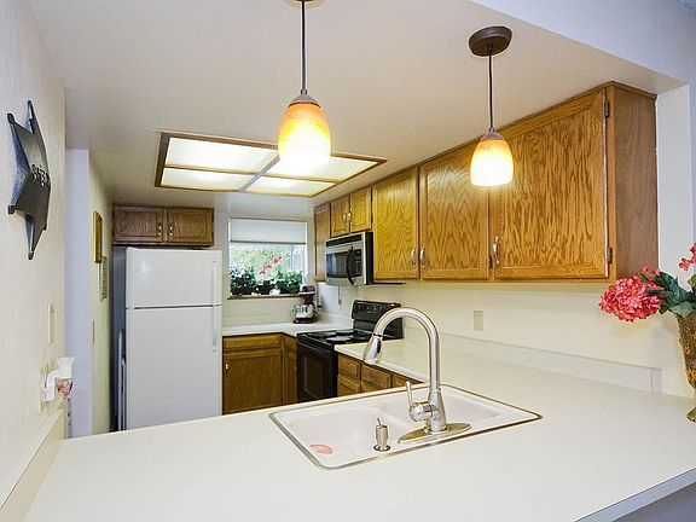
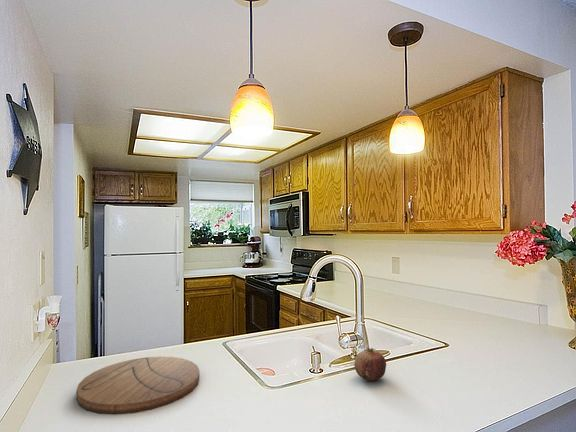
+ fruit [353,346,387,381]
+ cutting board [75,356,200,416]
